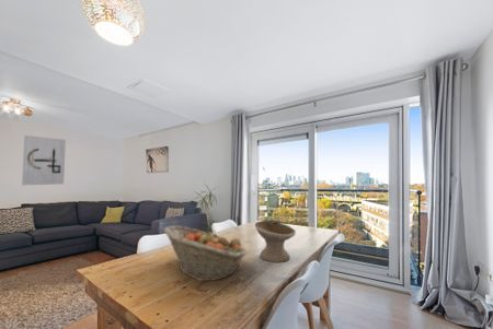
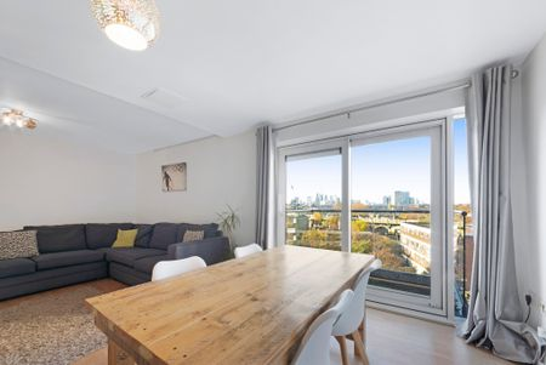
- bowl [254,220,297,263]
- wall art [21,134,67,186]
- fruit basket [163,225,248,282]
